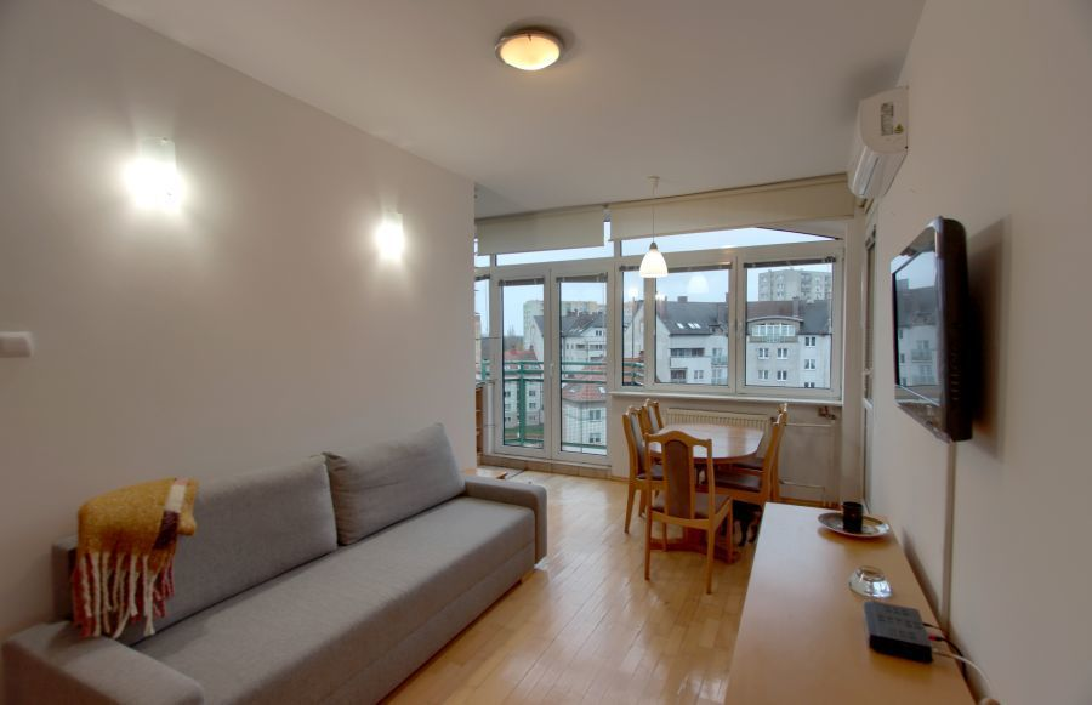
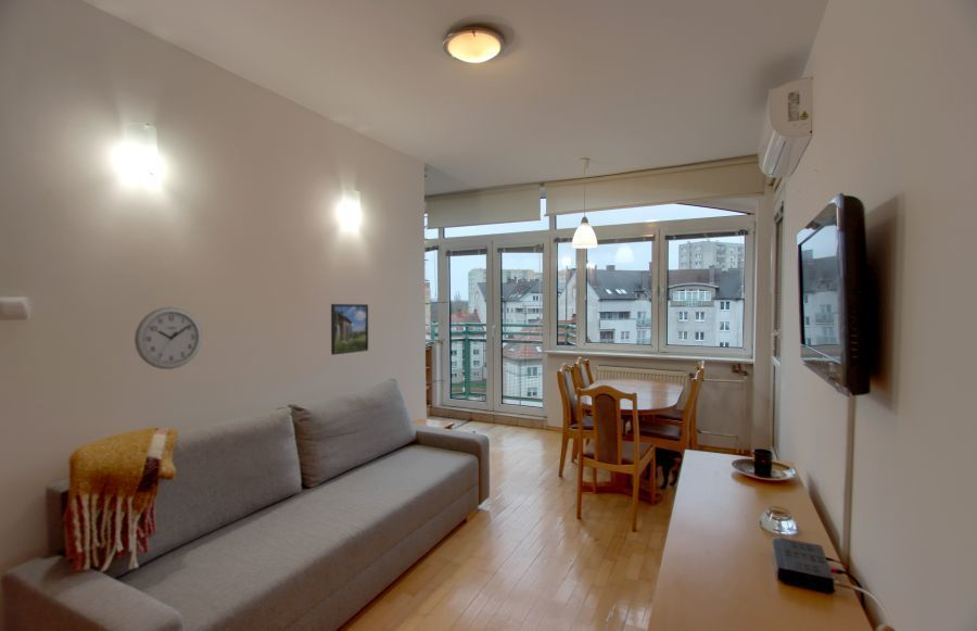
+ wall clock [134,306,203,370]
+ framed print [330,303,369,356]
